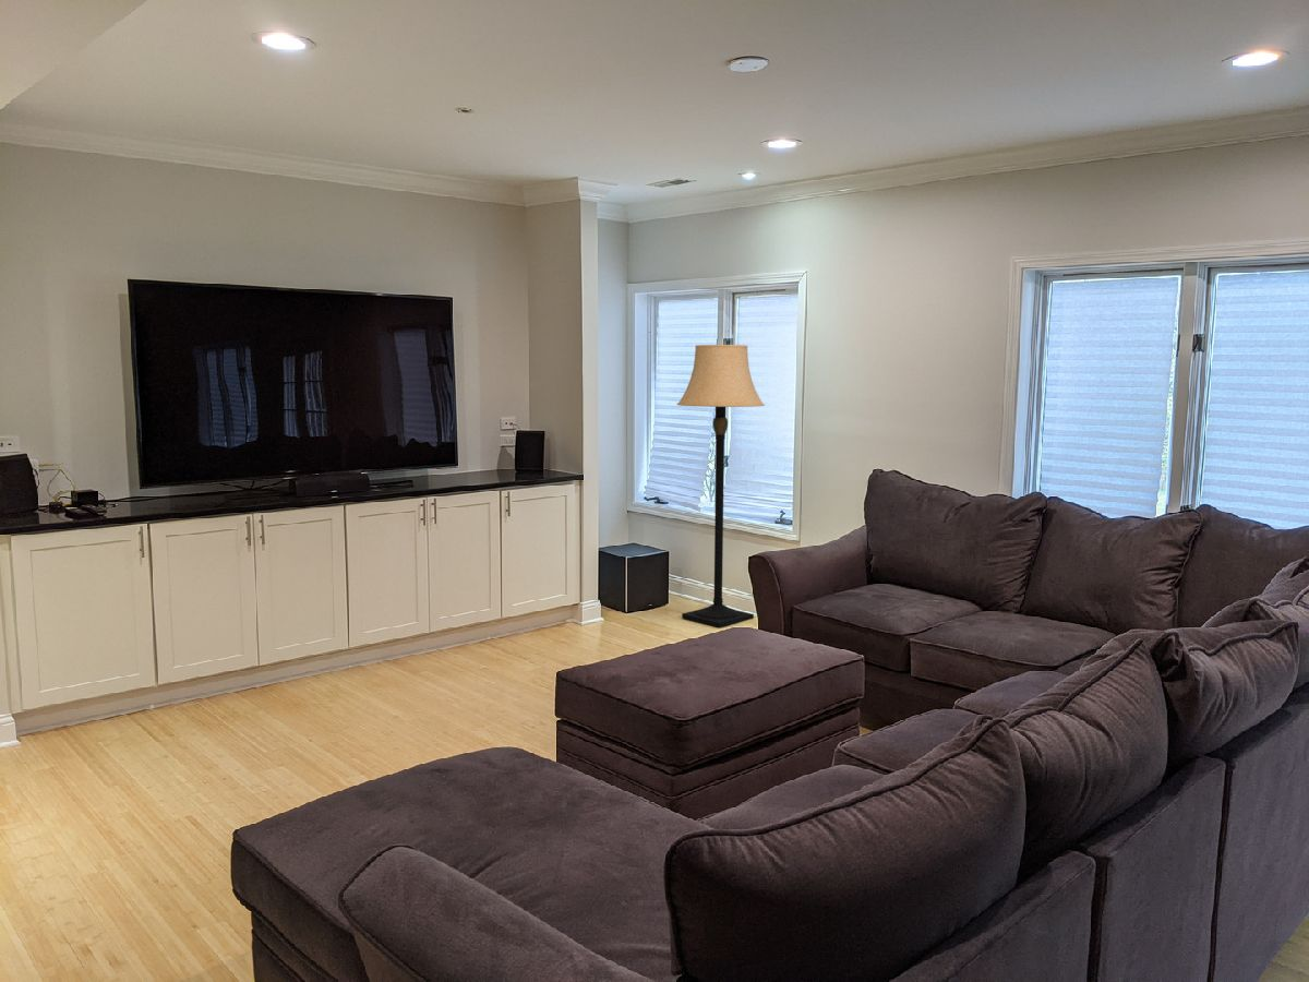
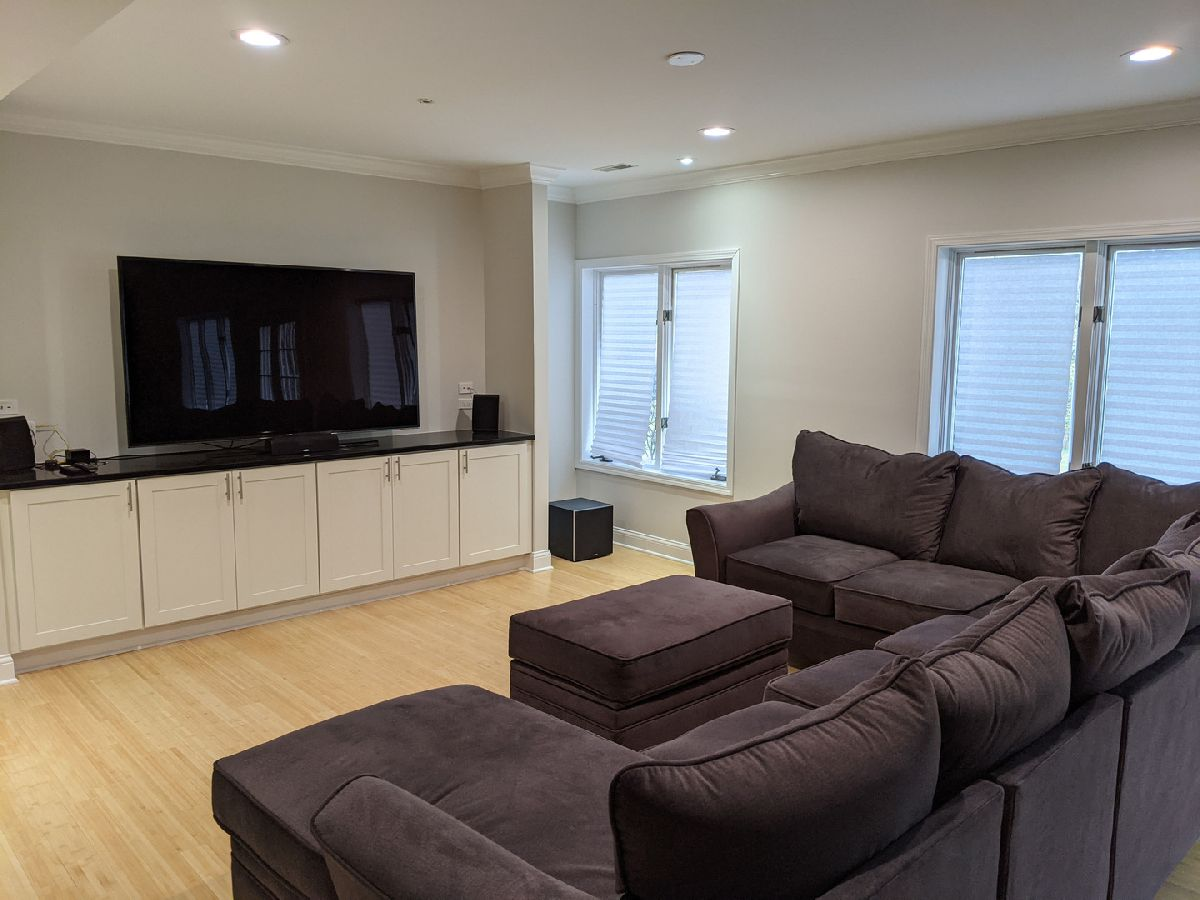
- lamp [676,344,766,628]
